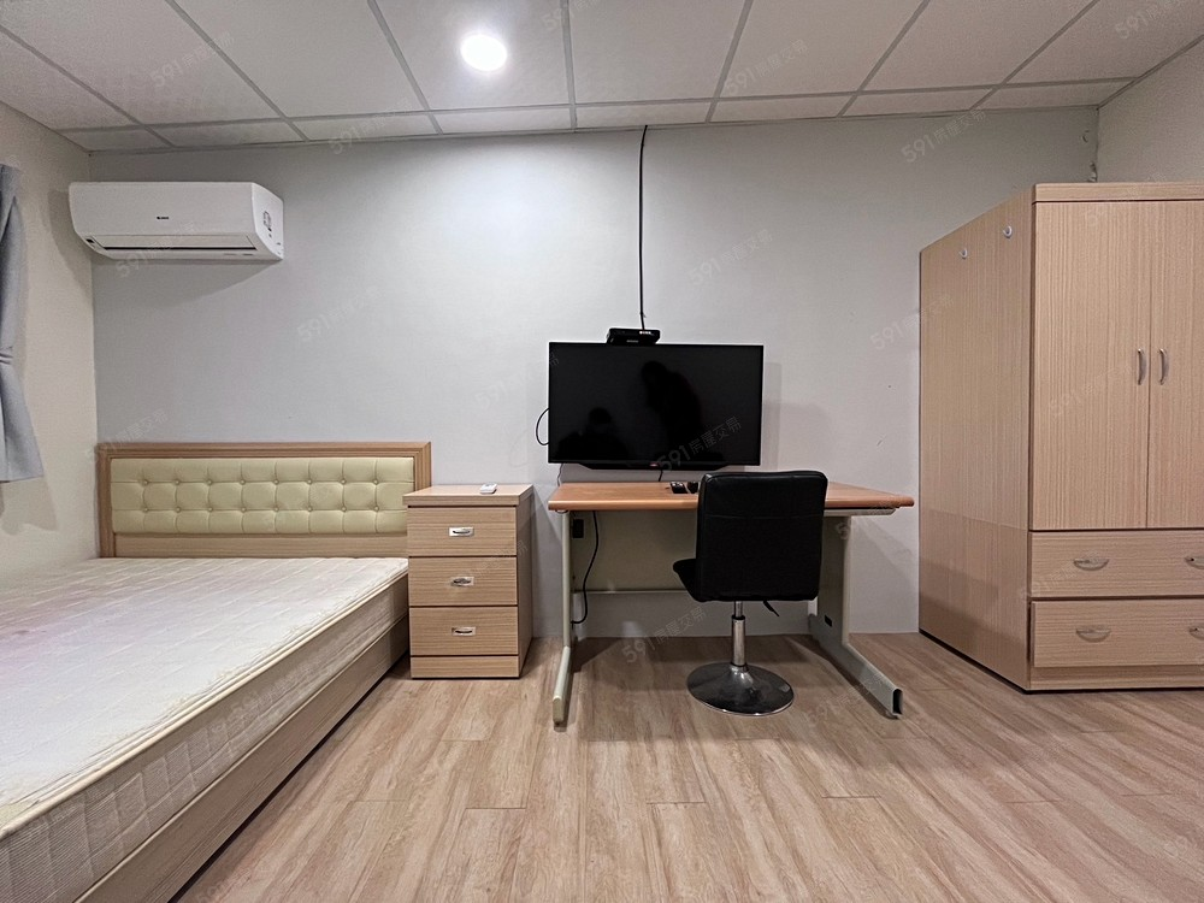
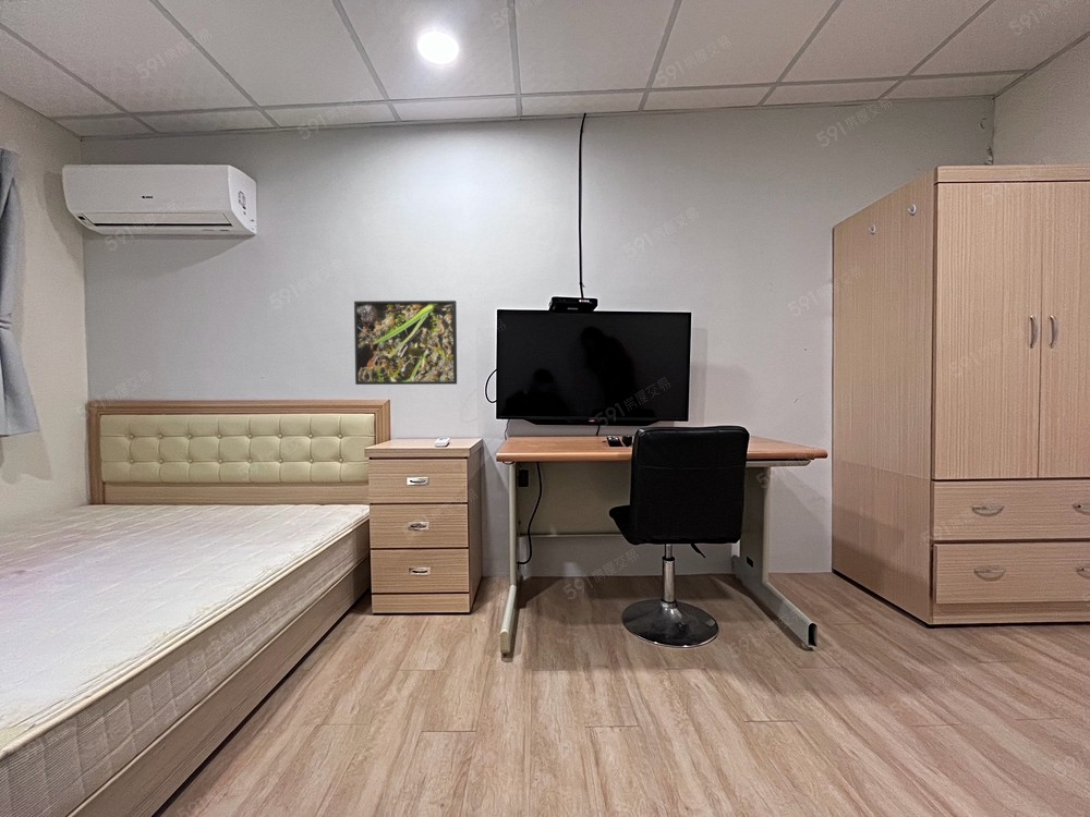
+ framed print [353,300,458,386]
